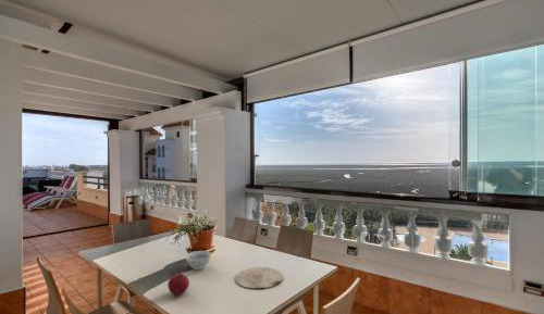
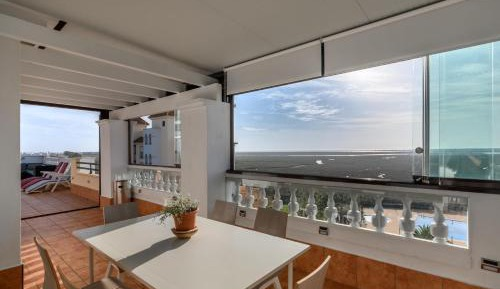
- plate [234,266,284,289]
- fruit [166,272,190,296]
- bowl [184,250,212,271]
